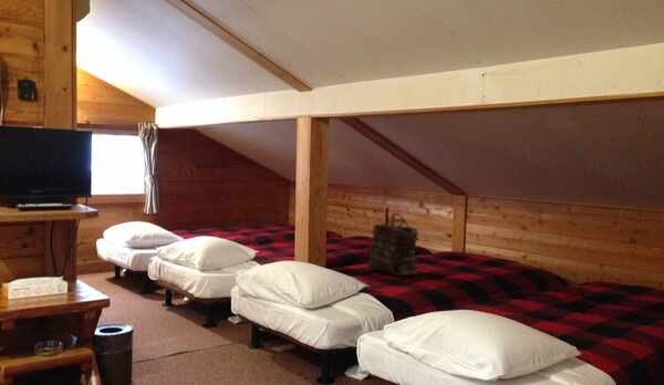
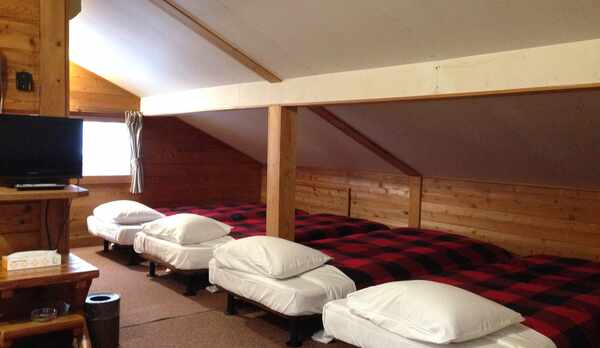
- backpack [367,212,419,278]
